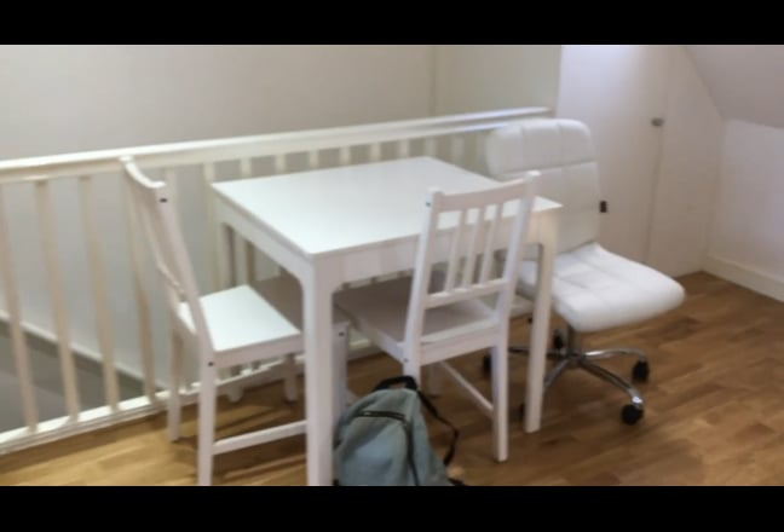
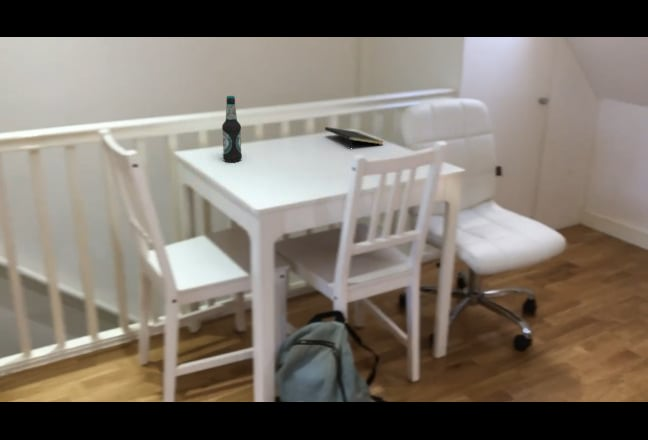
+ notepad [324,126,385,147]
+ bottle [221,95,243,163]
